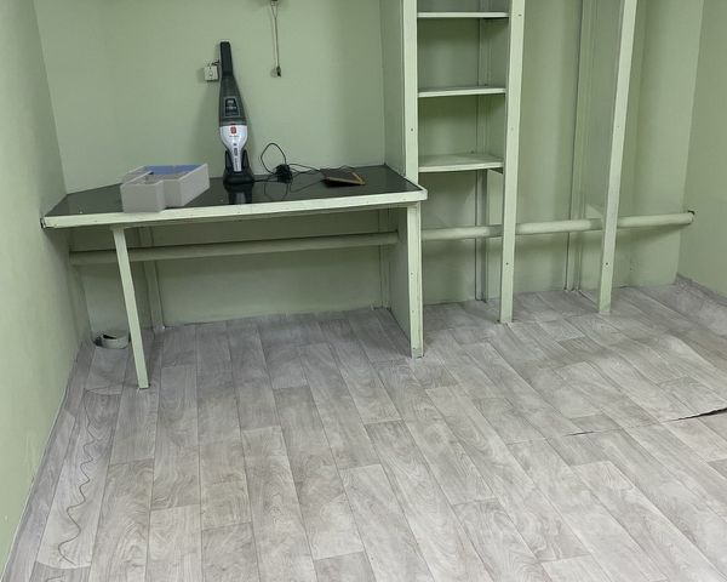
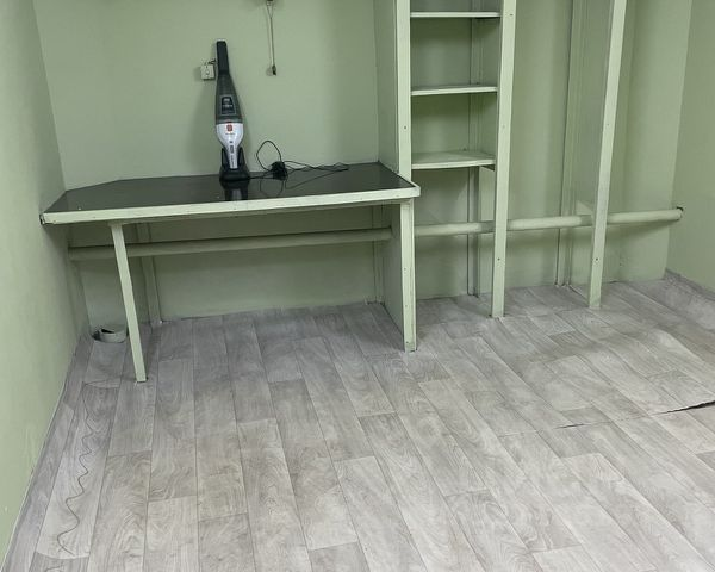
- notepad [319,167,366,189]
- desk organizer [119,162,211,215]
